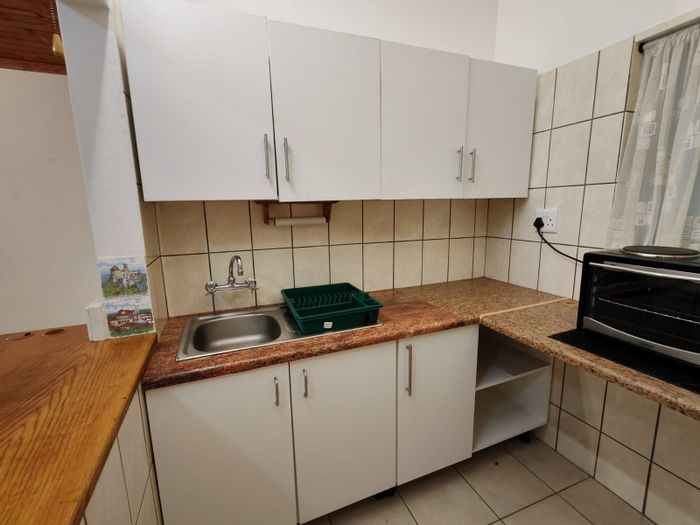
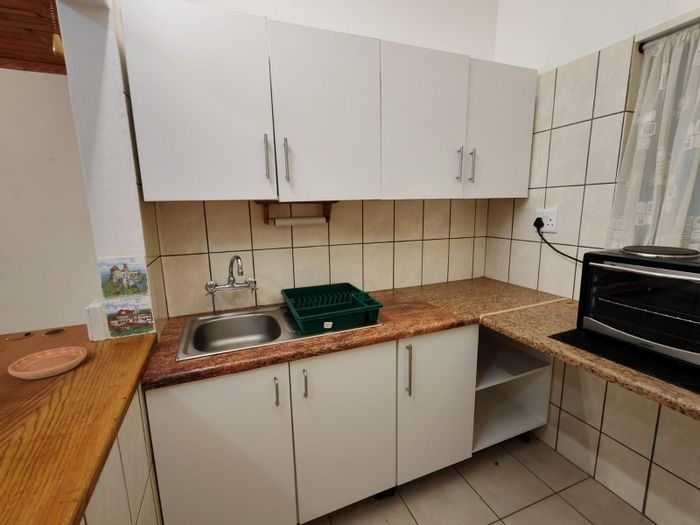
+ saucer [7,345,88,380]
